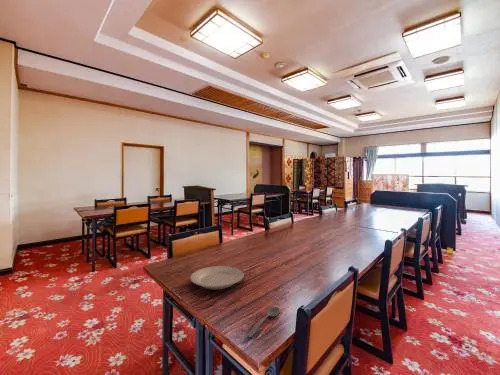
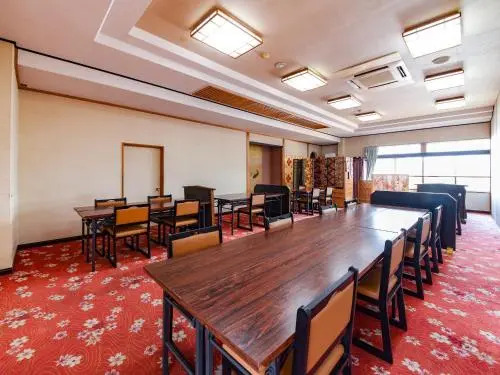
- plate [189,265,245,290]
- soupspoon [247,306,280,338]
